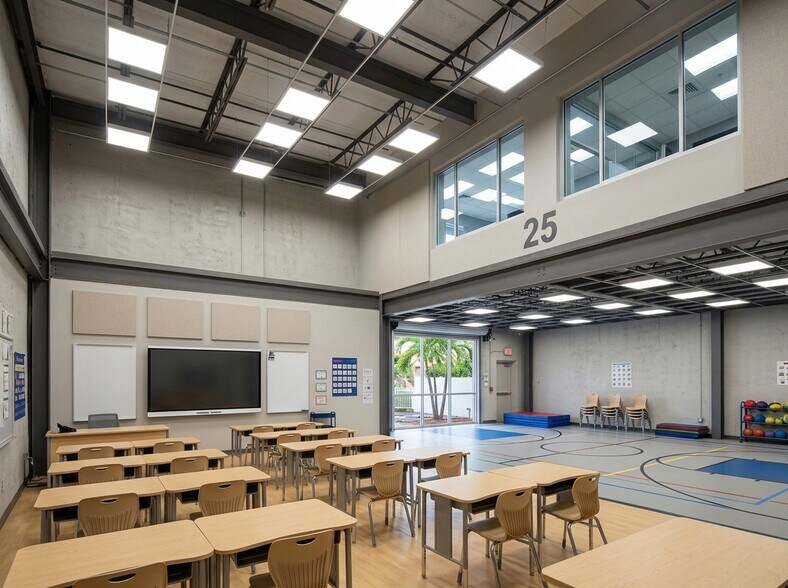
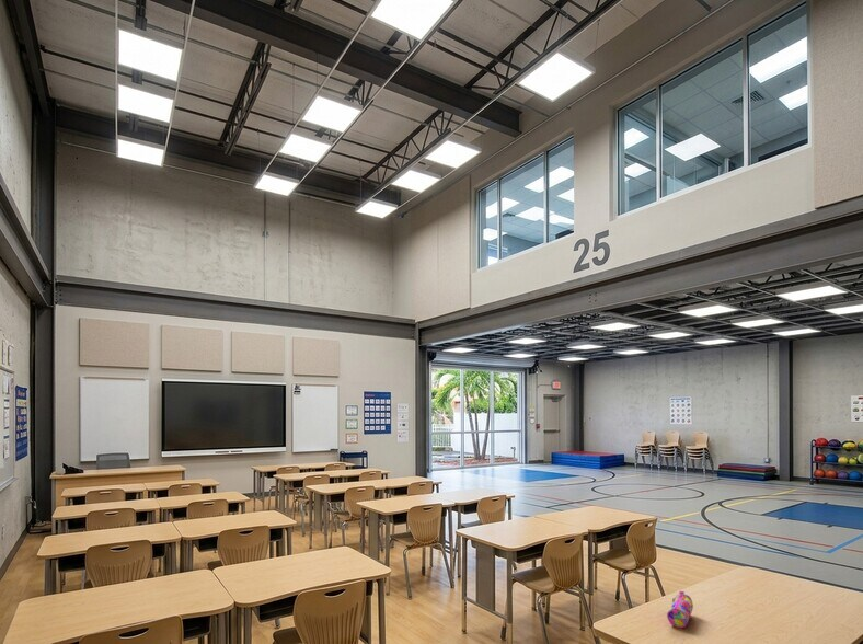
+ pencil case [666,590,694,630]
